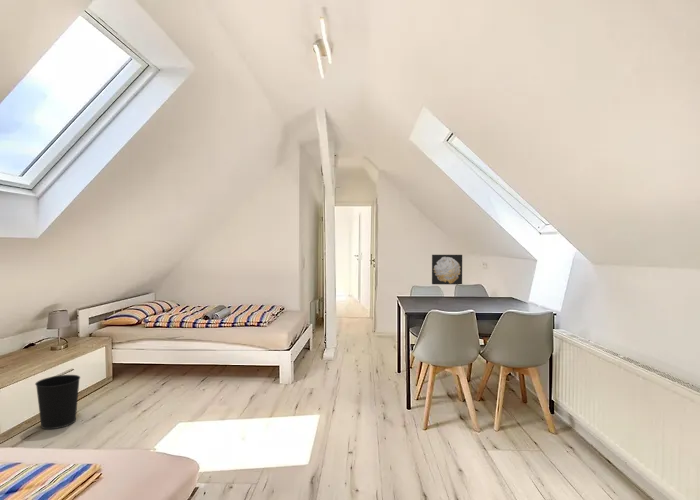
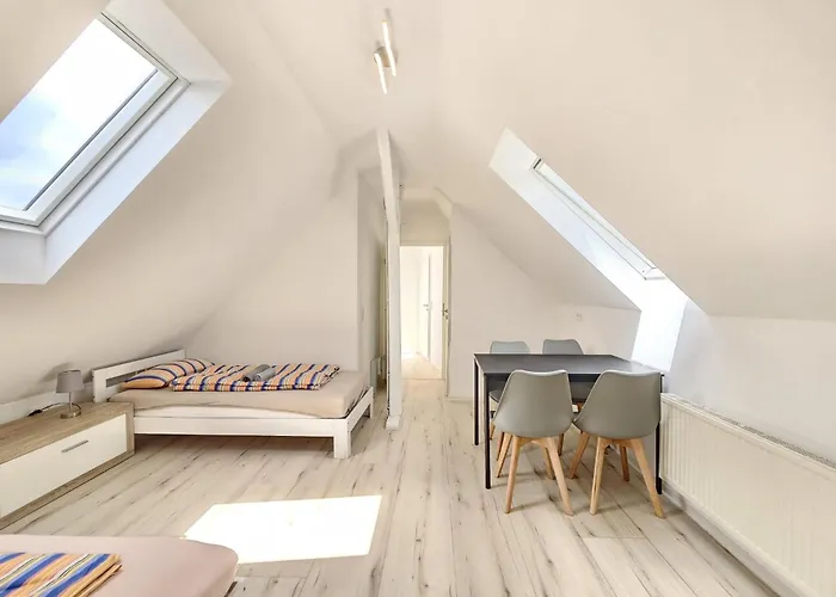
- wastebasket [34,374,81,430]
- wall art [431,254,463,285]
